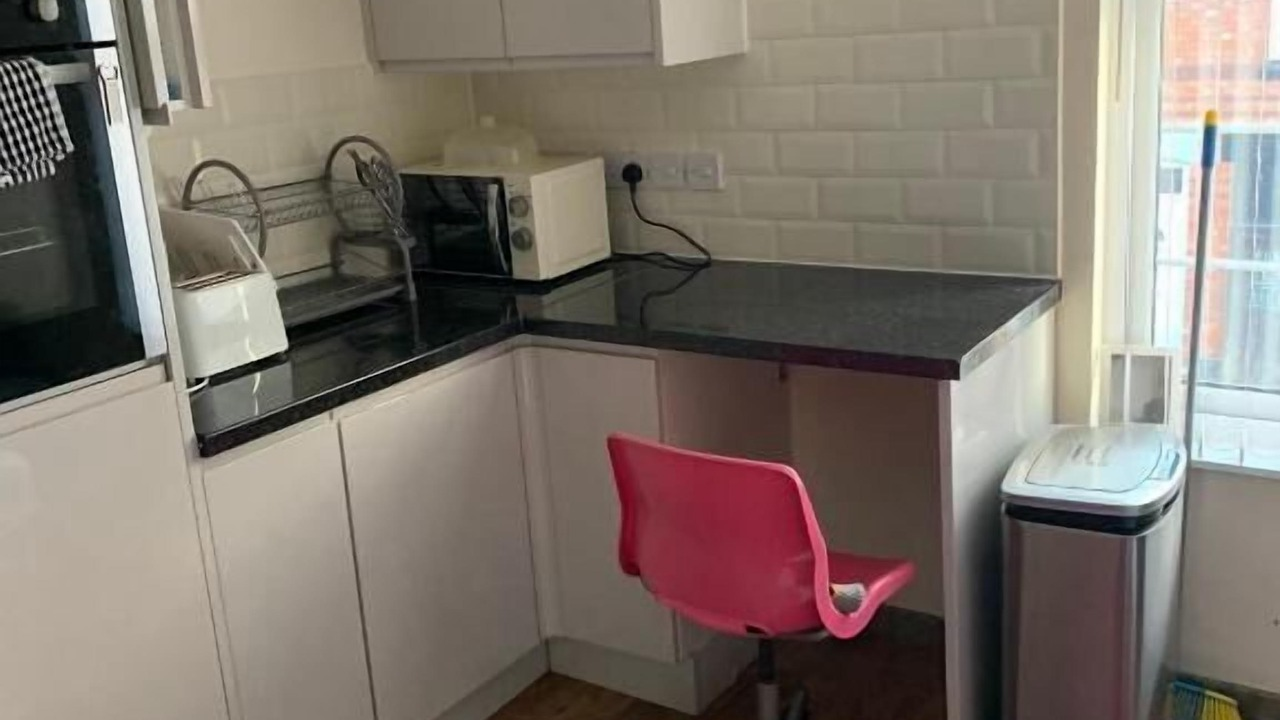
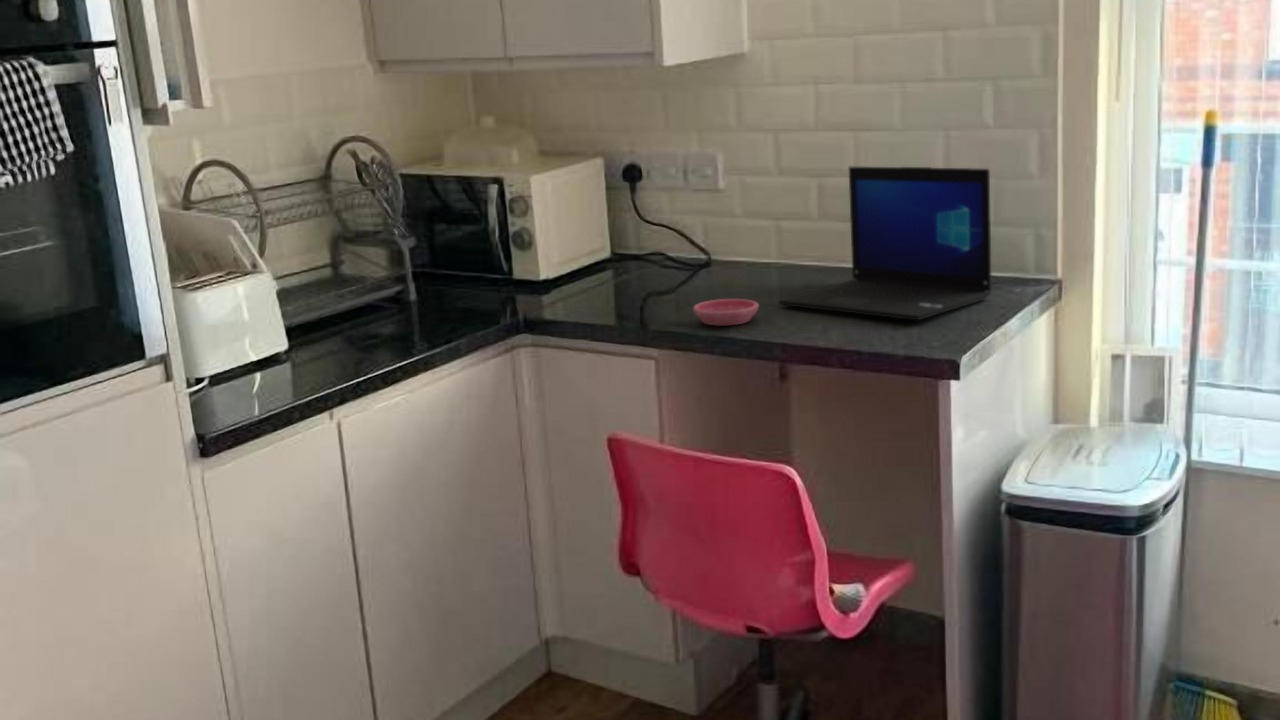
+ saucer [692,298,760,326]
+ laptop [778,166,993,322]
